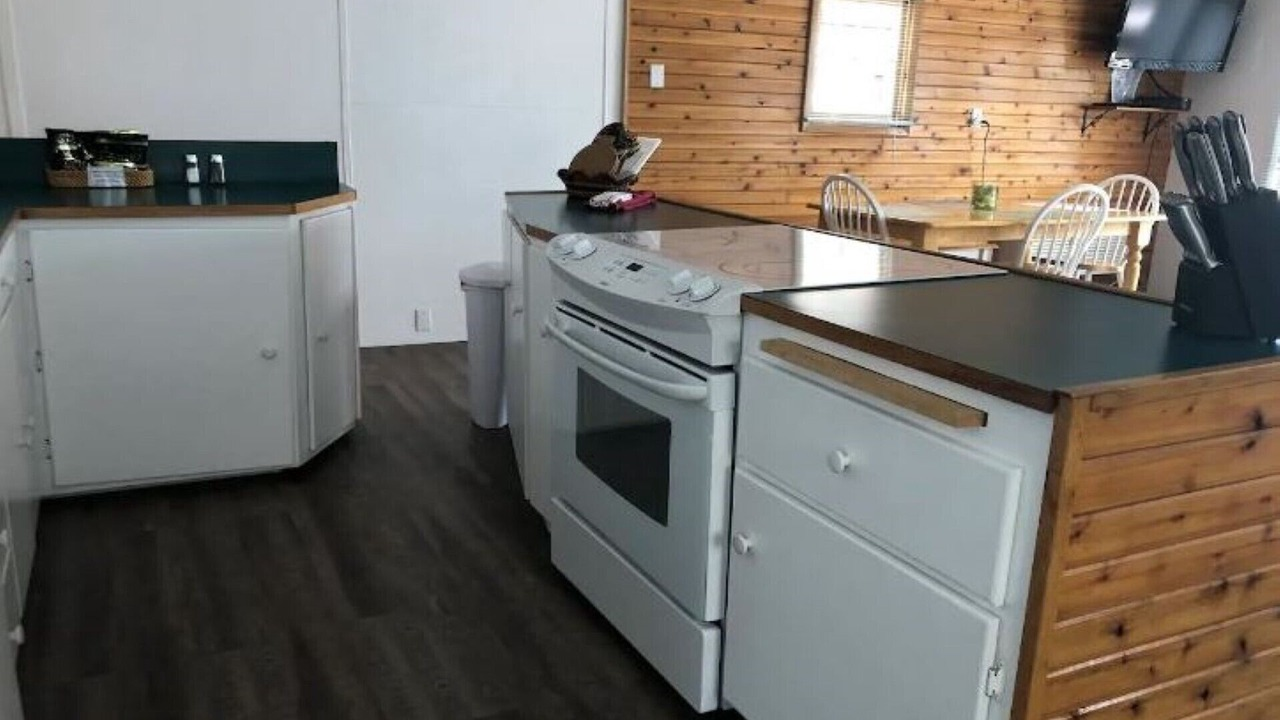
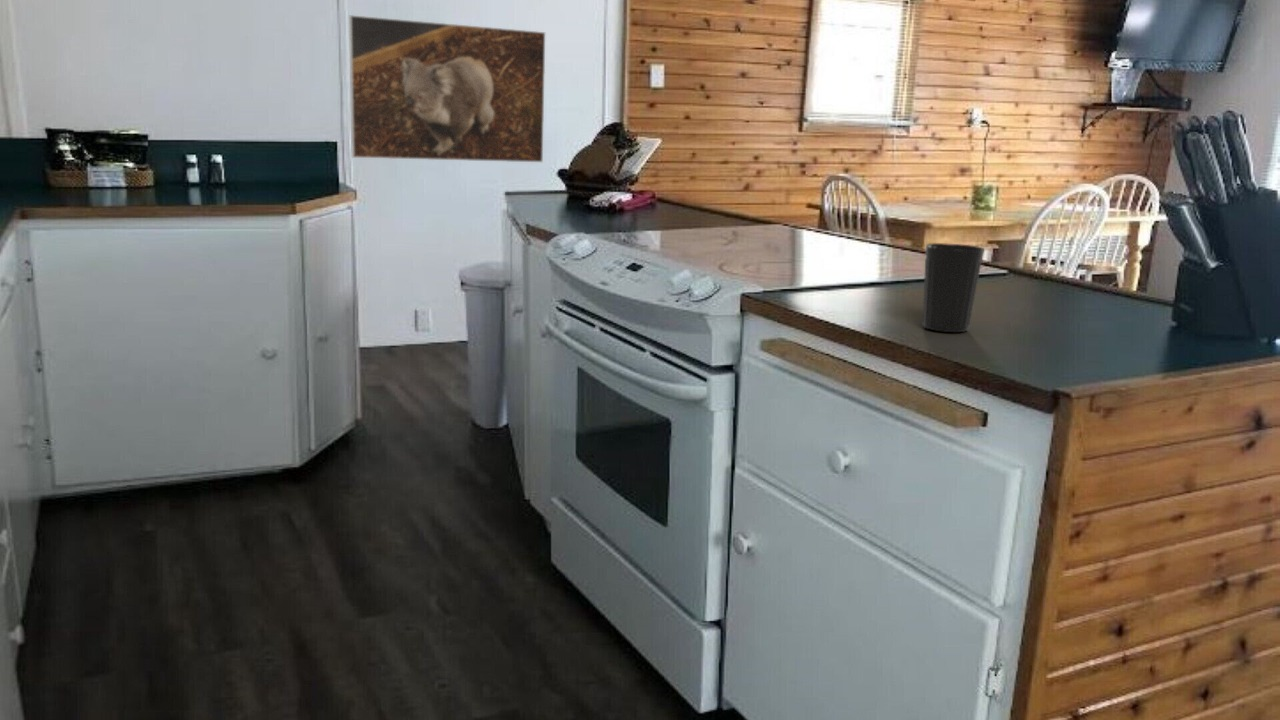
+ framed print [348,14,546,163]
+ cup [922,242,985,333]
